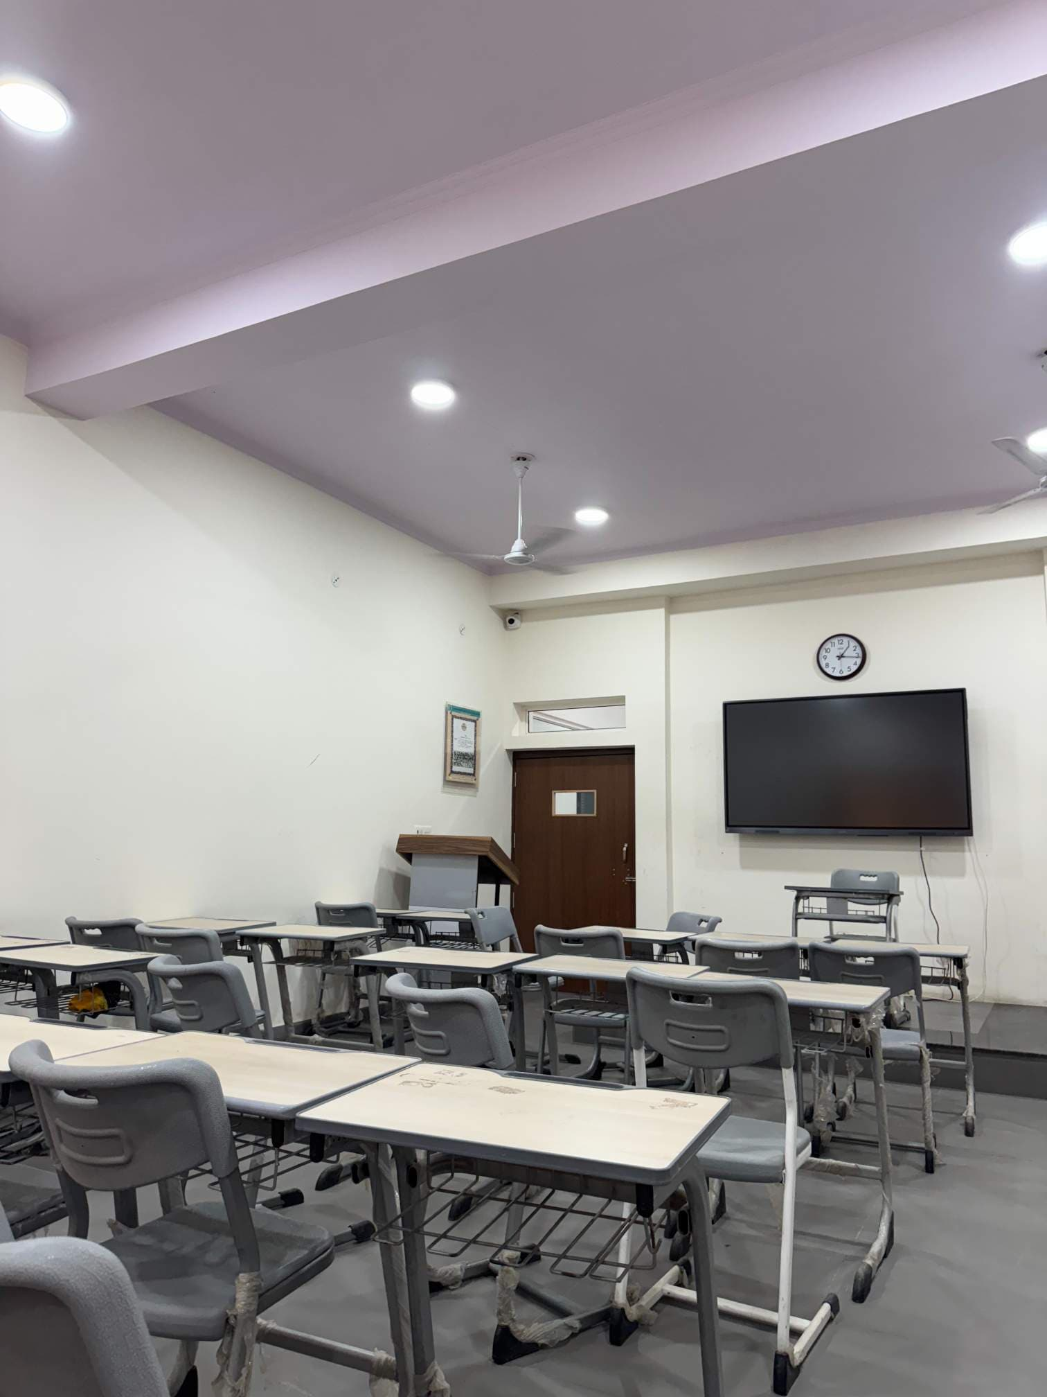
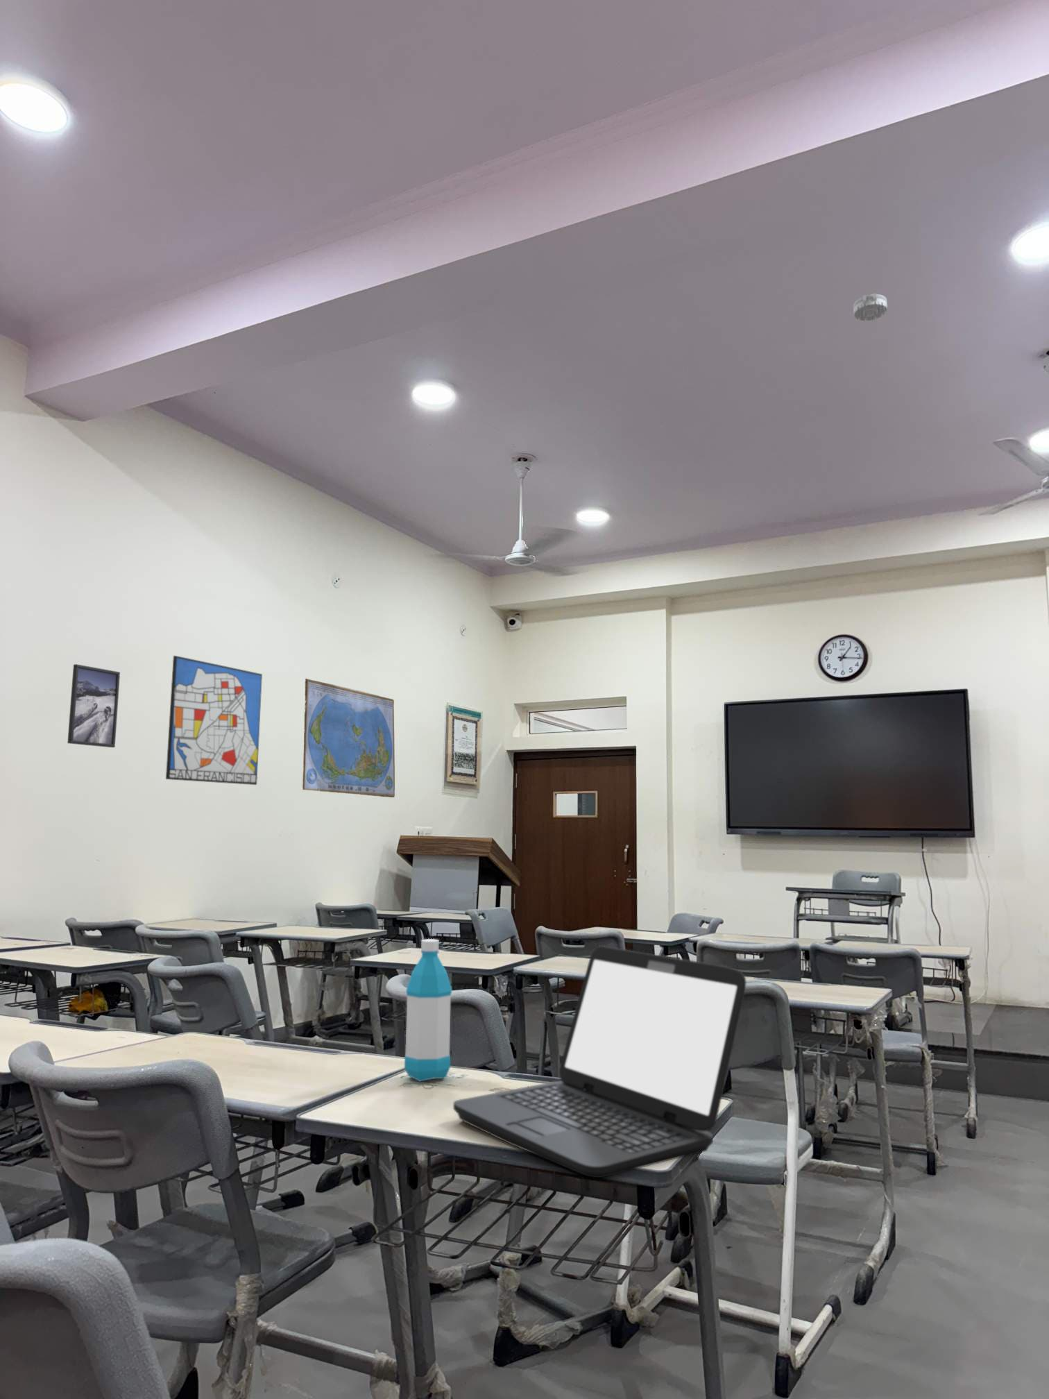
+ smoke detector [853,293,888,322]
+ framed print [66,663,121,748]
+ wall art [165,655,263,785]
+ laptop [453,945,747,1179]
+ water bottle [403,939,453,1082]
+ world map [302,677,396,798]
